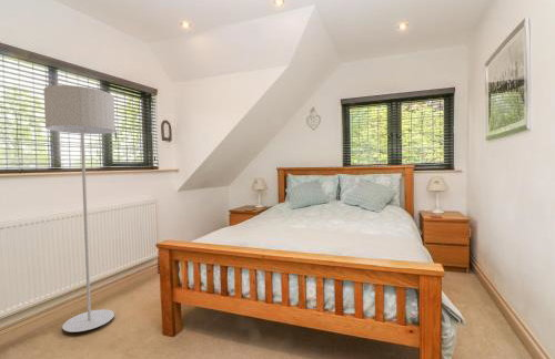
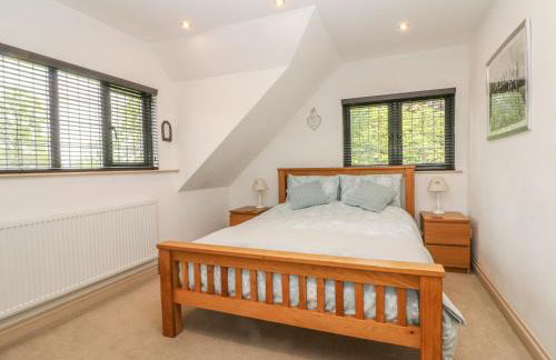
- floor lamp [43,84,117,334]
